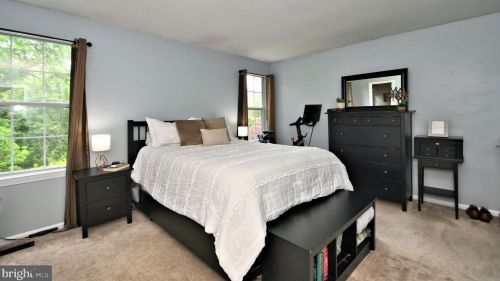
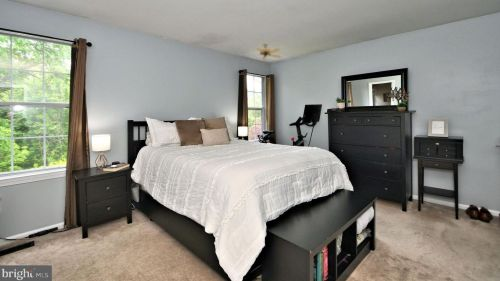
+ ceiling fan [249,43,282,62]
